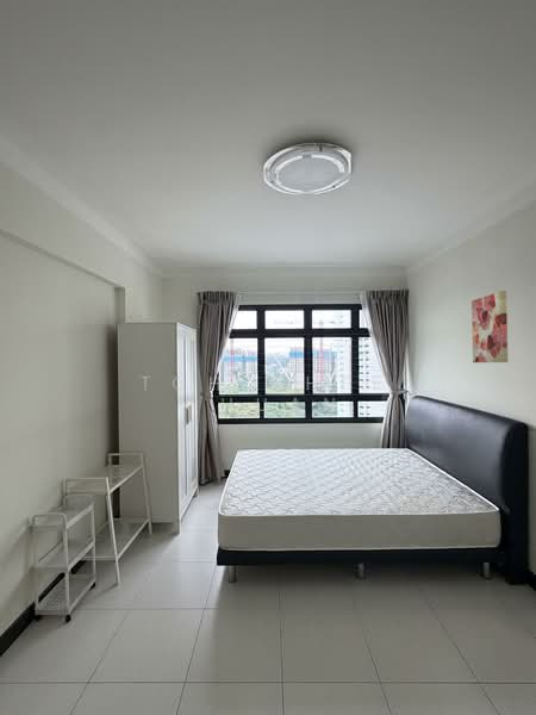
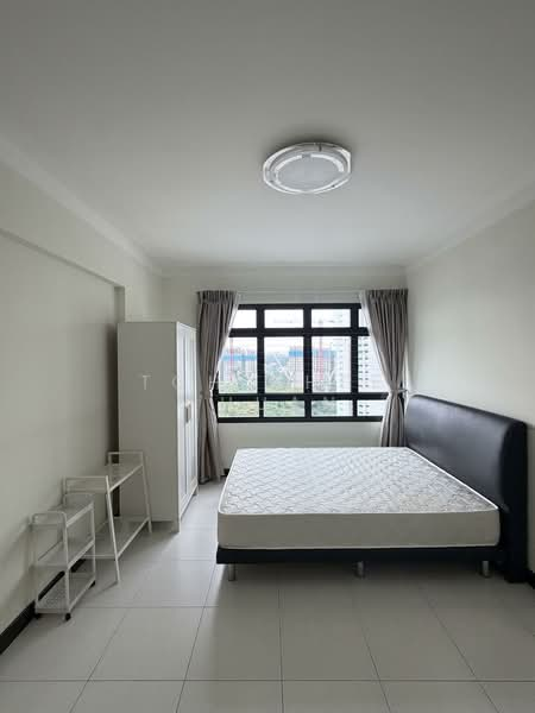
- wall art [470,290,509,363]
